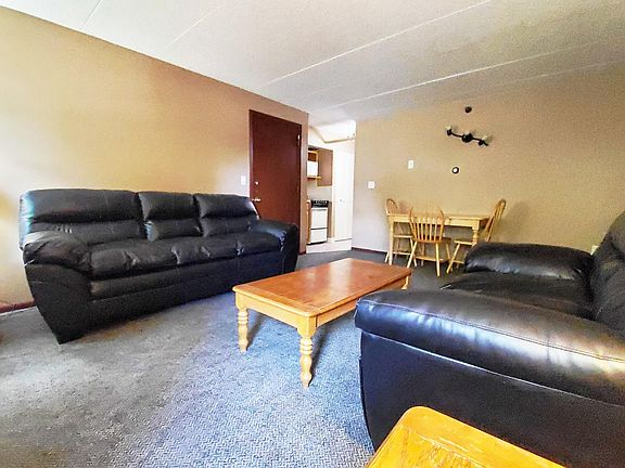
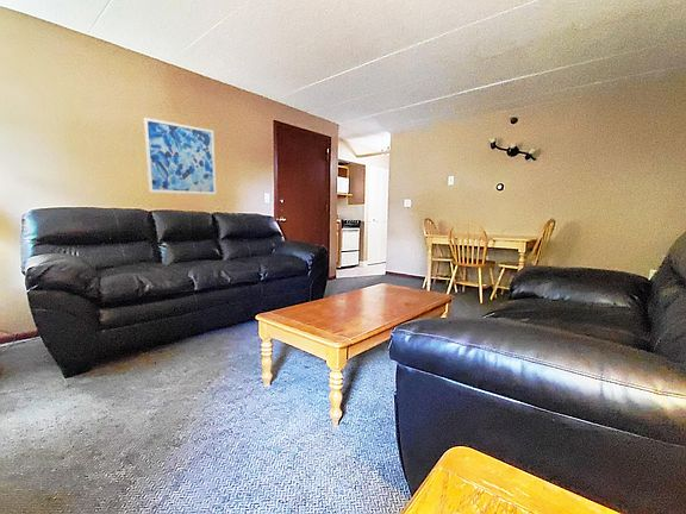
+ wall art [143,117,218,196]
